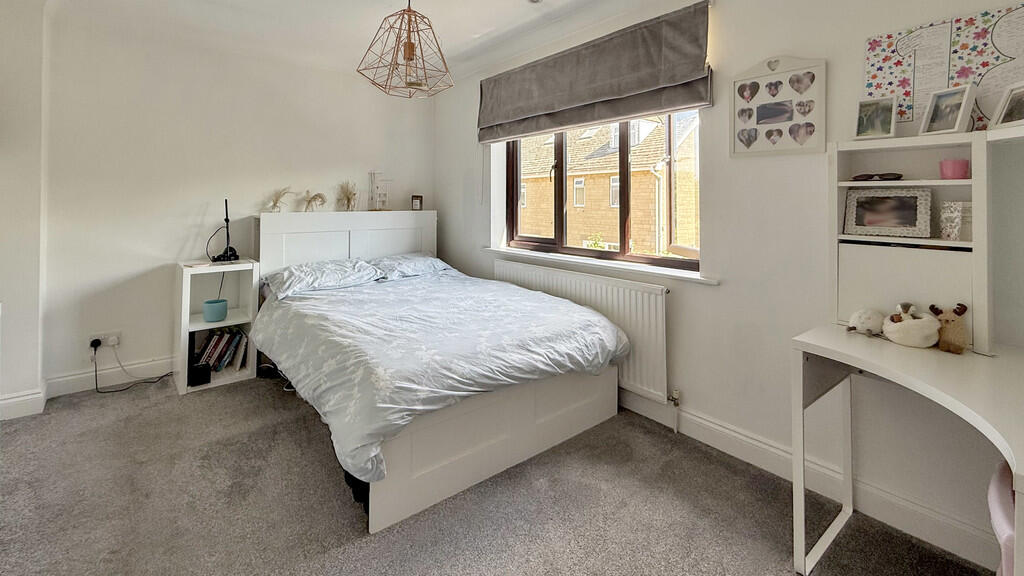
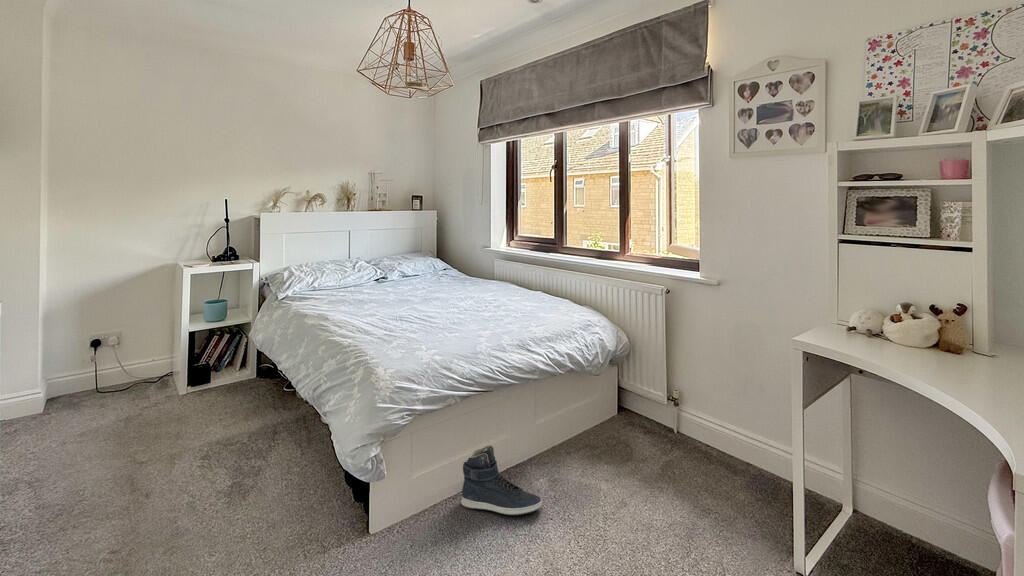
+ sneaker [460,444,543,516]
